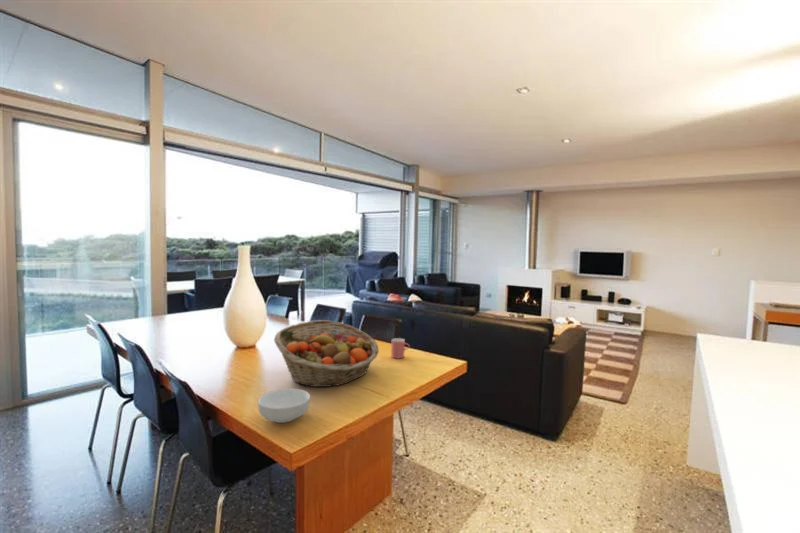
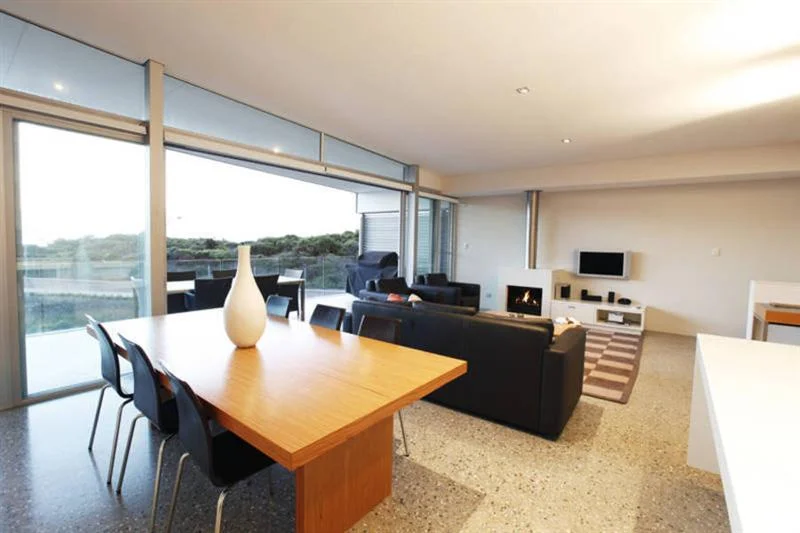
- cereal bowl [257,388,311,424]
- cup [390,337,411,359]
- fruit basket [273,319,380,388]
